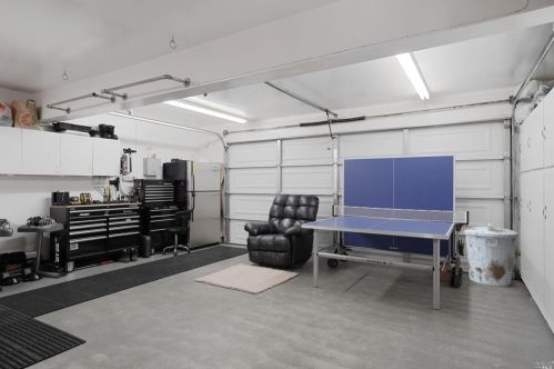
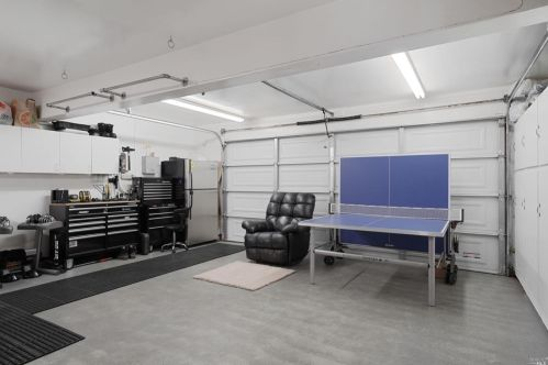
- trash can [462,222,520,287]
